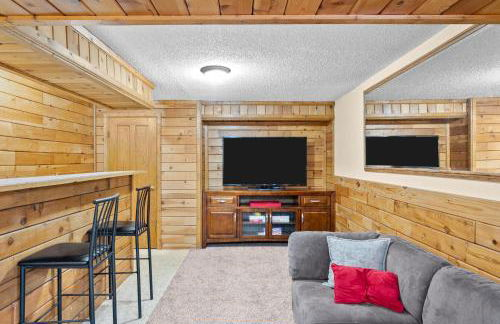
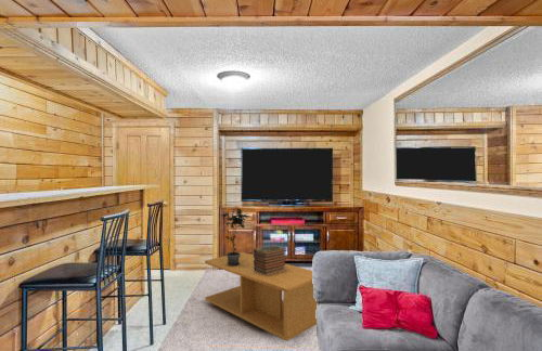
+ book stack [253,244,287,275]
+ coffee table [204,251,318,342]
+ potted plant [221,205,251,265]
